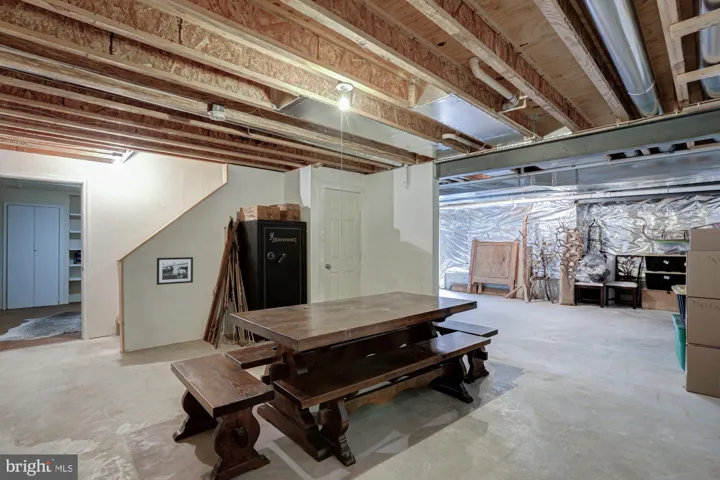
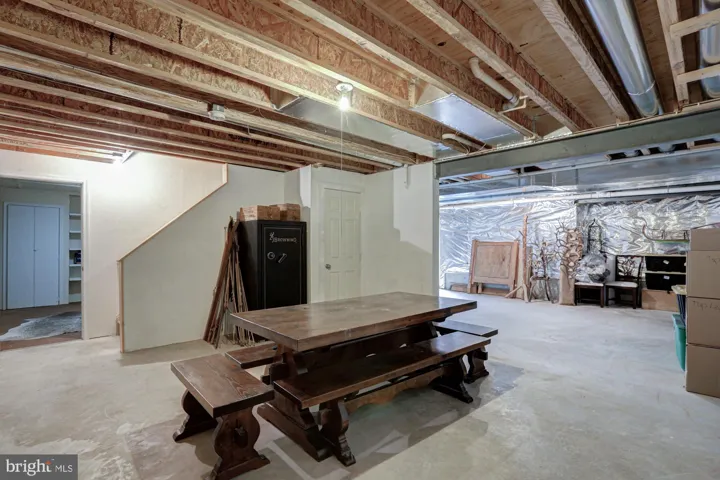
- picture frame [156,256,194,286]
